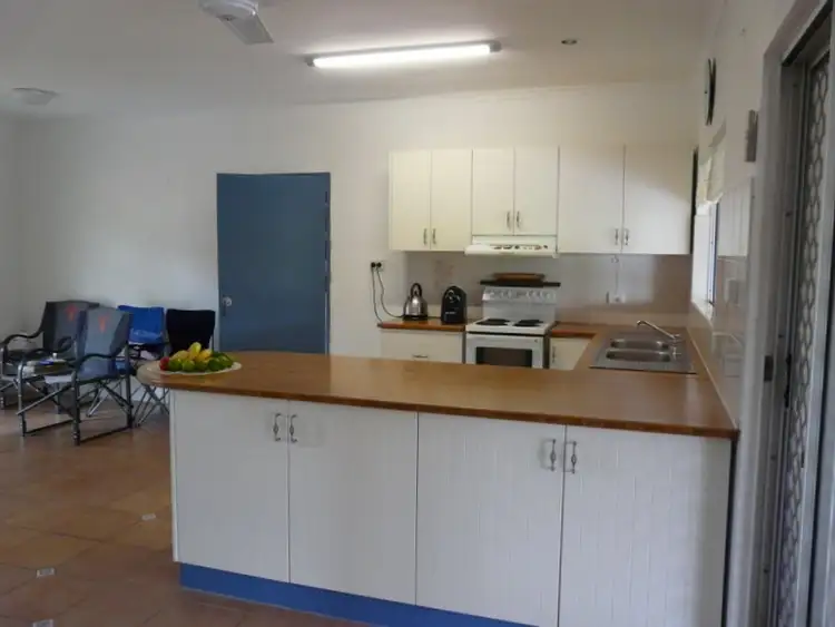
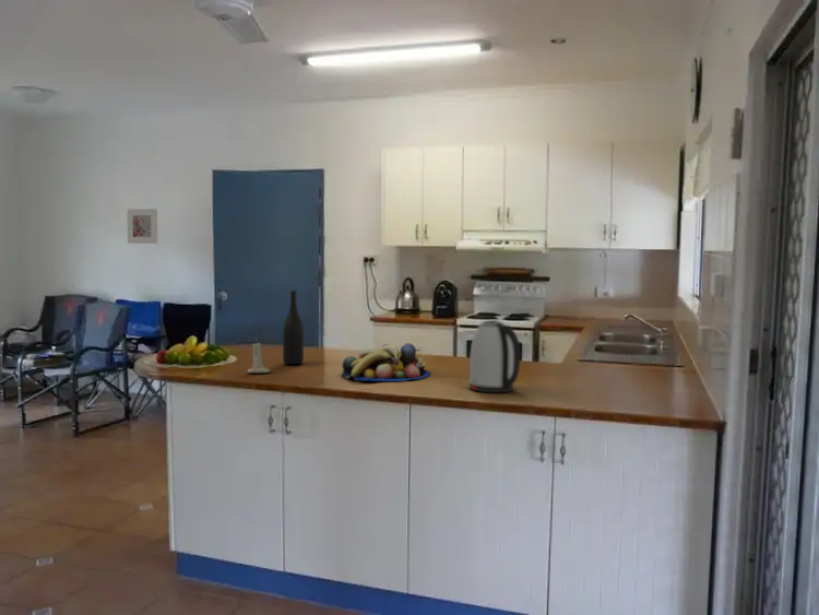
+ fruit bowl [341,342,431,382]
+ candle [247,335,271,374]
+ kettle [468,319,521,394]
+ wine bottle [282,289,305,366]
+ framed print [127,208,158,245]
